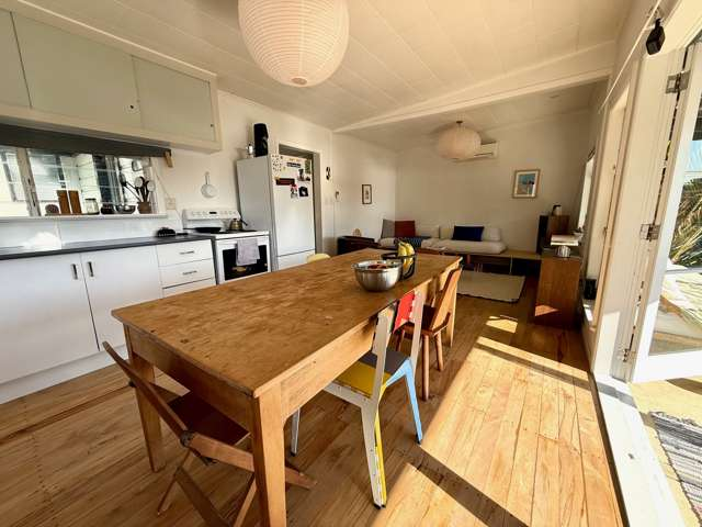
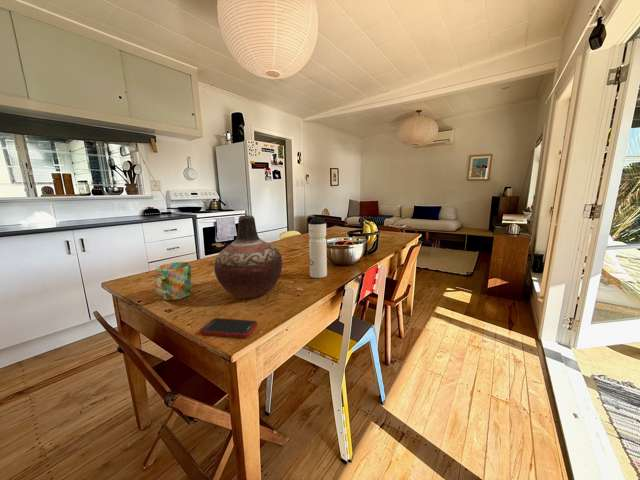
+ water bottle [308,214,328,279]
+ cell phone [198,317,258,338]
+ mug [153,261,193,301]
+ vase [213,215,283,299]
